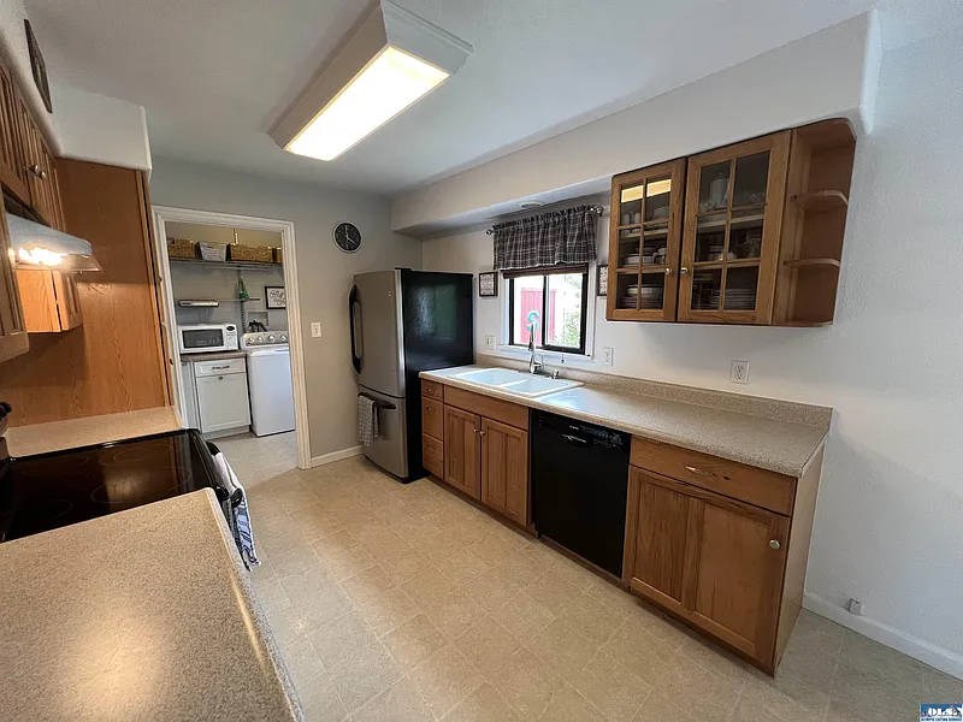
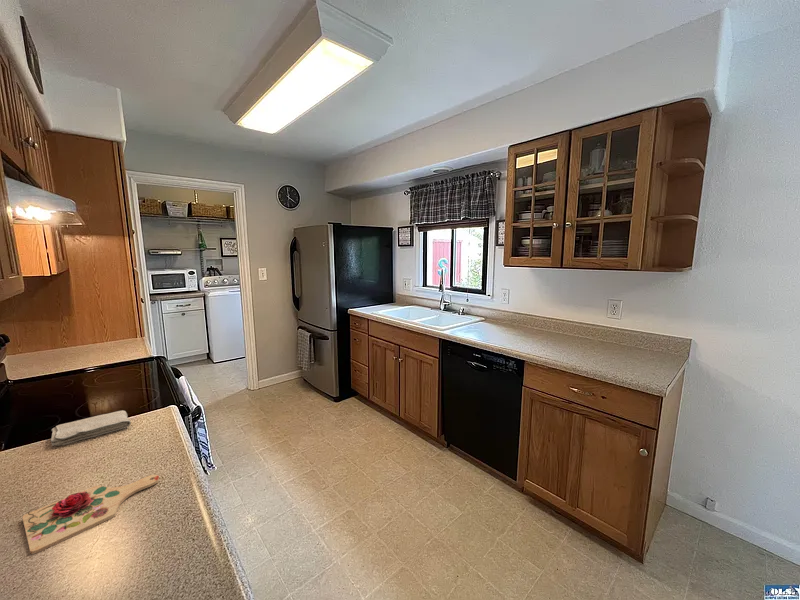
+ cutting board [22,474,160,555]
+ washcloth [50,410,132,447]
